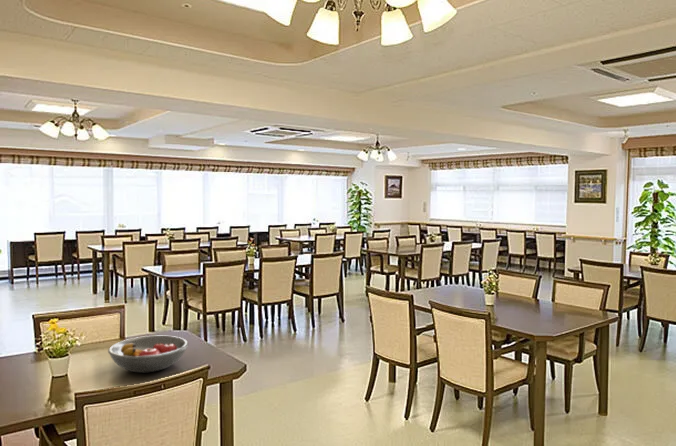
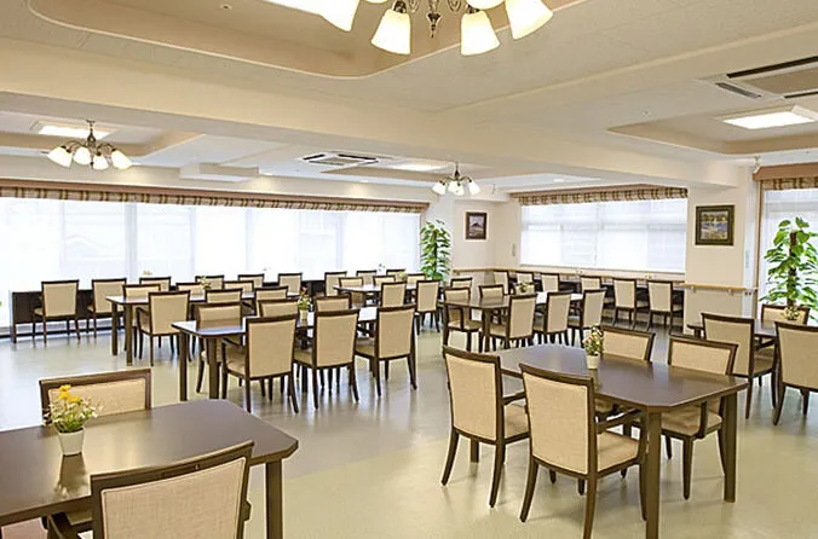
- fruit bowl [107,335,190,373]
